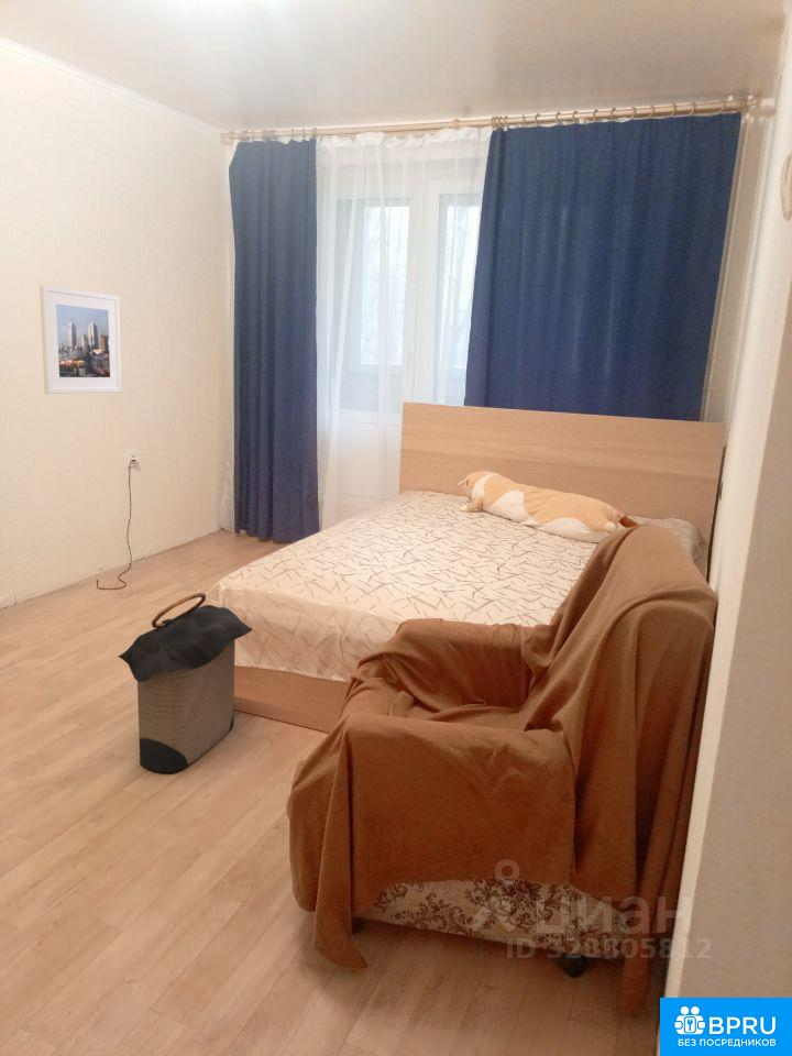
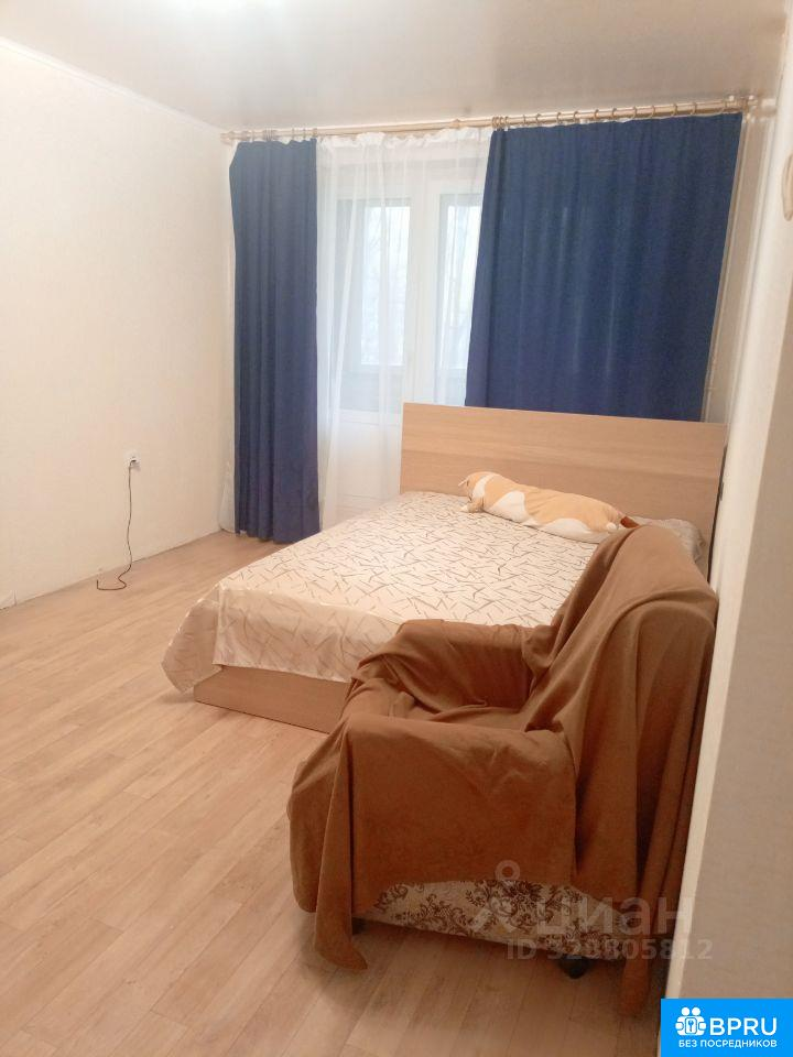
- laundry hamper [117,592,254,773]
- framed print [38,284,123,395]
